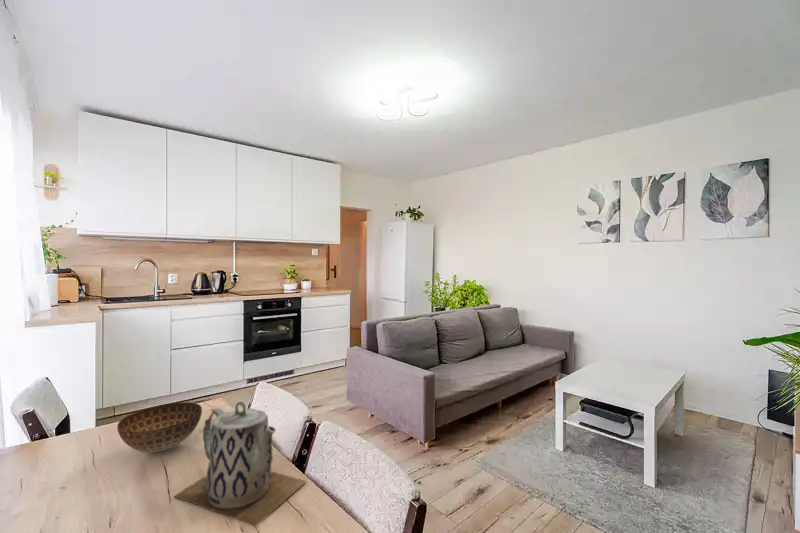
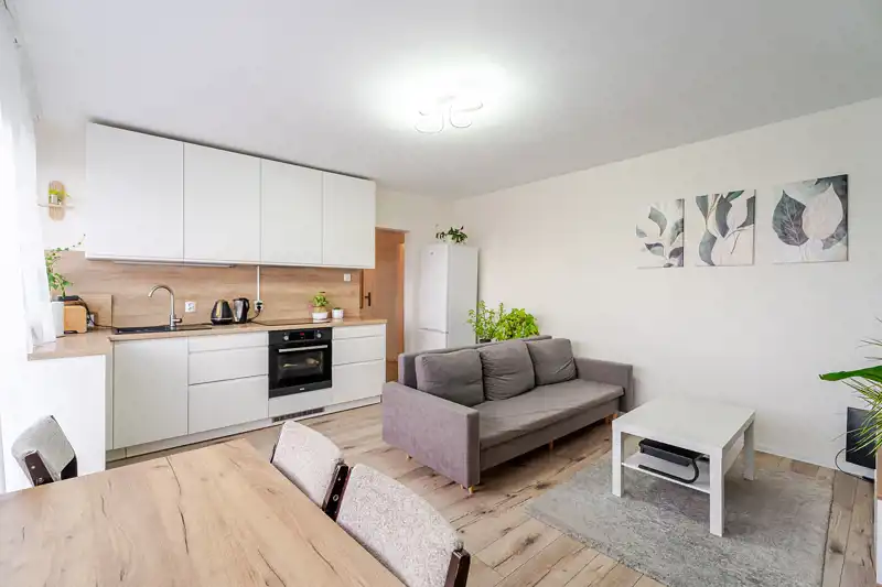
- teapot [173,400,308,527]
- bowl [116,401,203,453]
